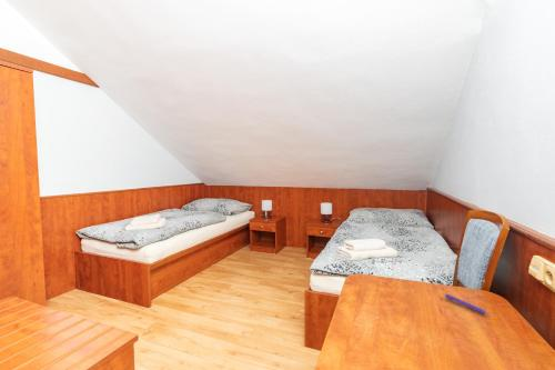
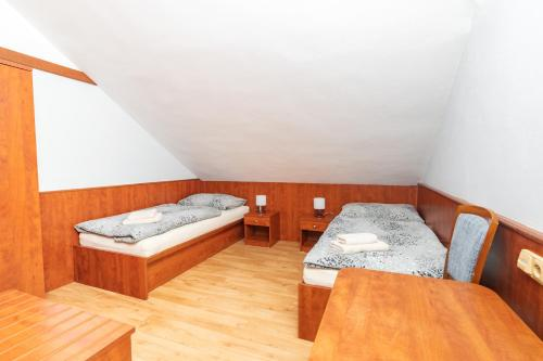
- pen [443,293,492,317]
